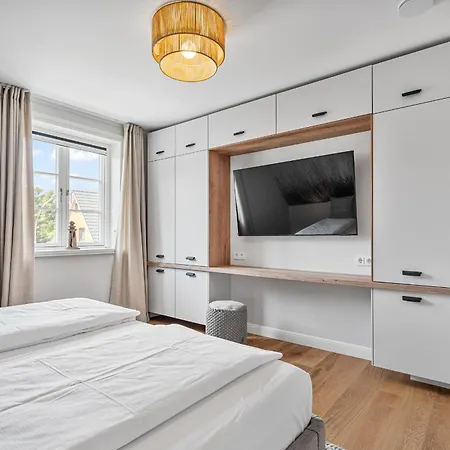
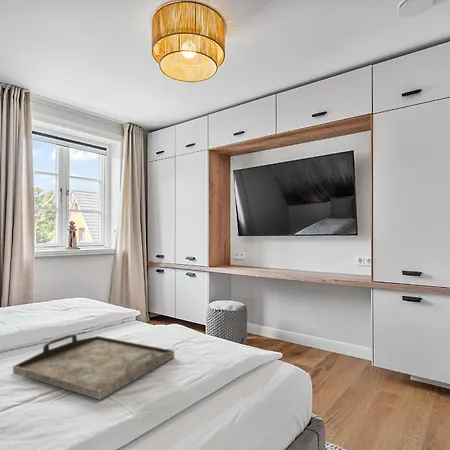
+ serving tray [12,334,175,401]
